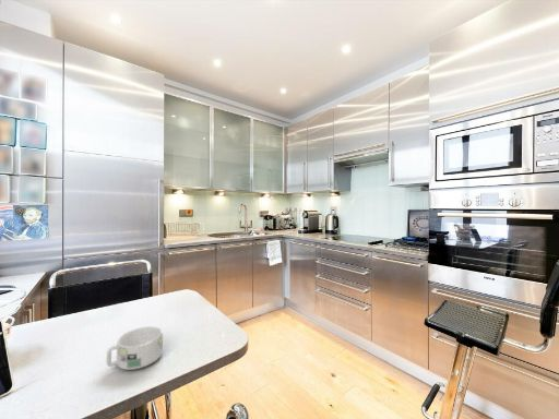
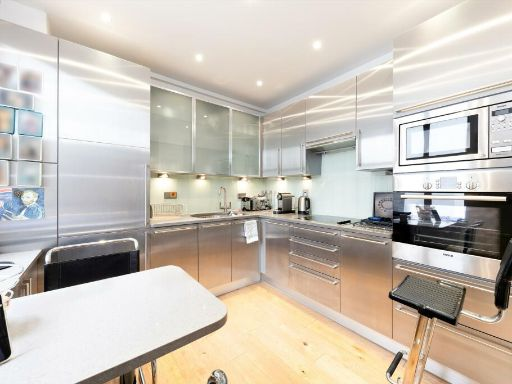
- mug [105,325,164,371]
